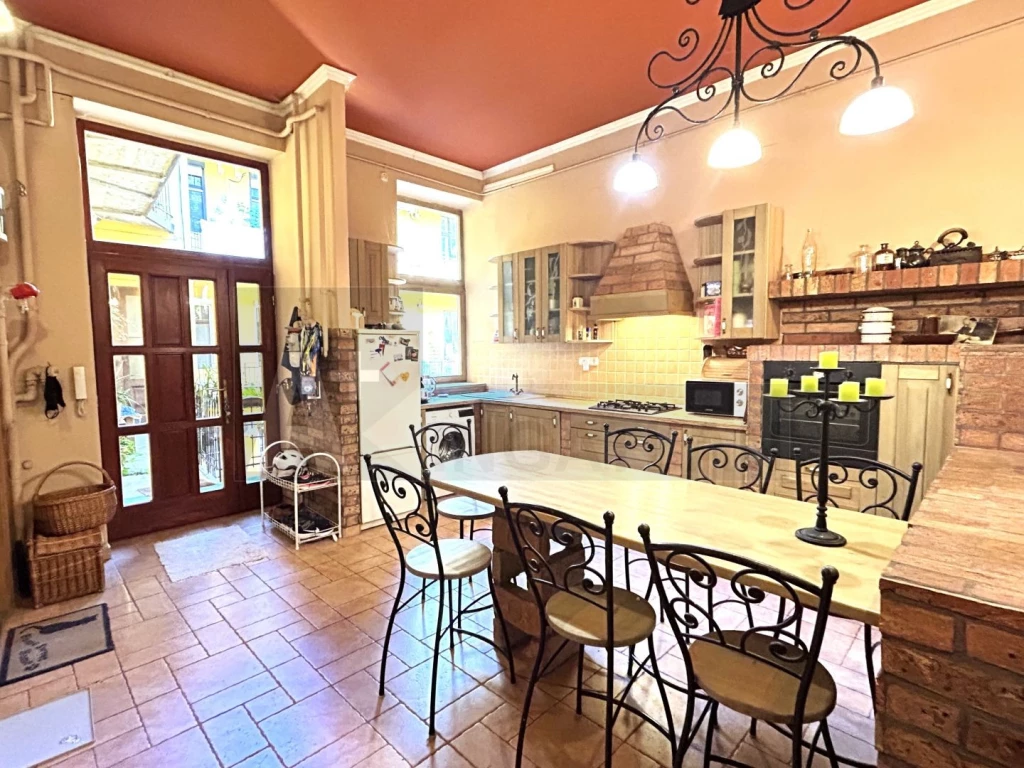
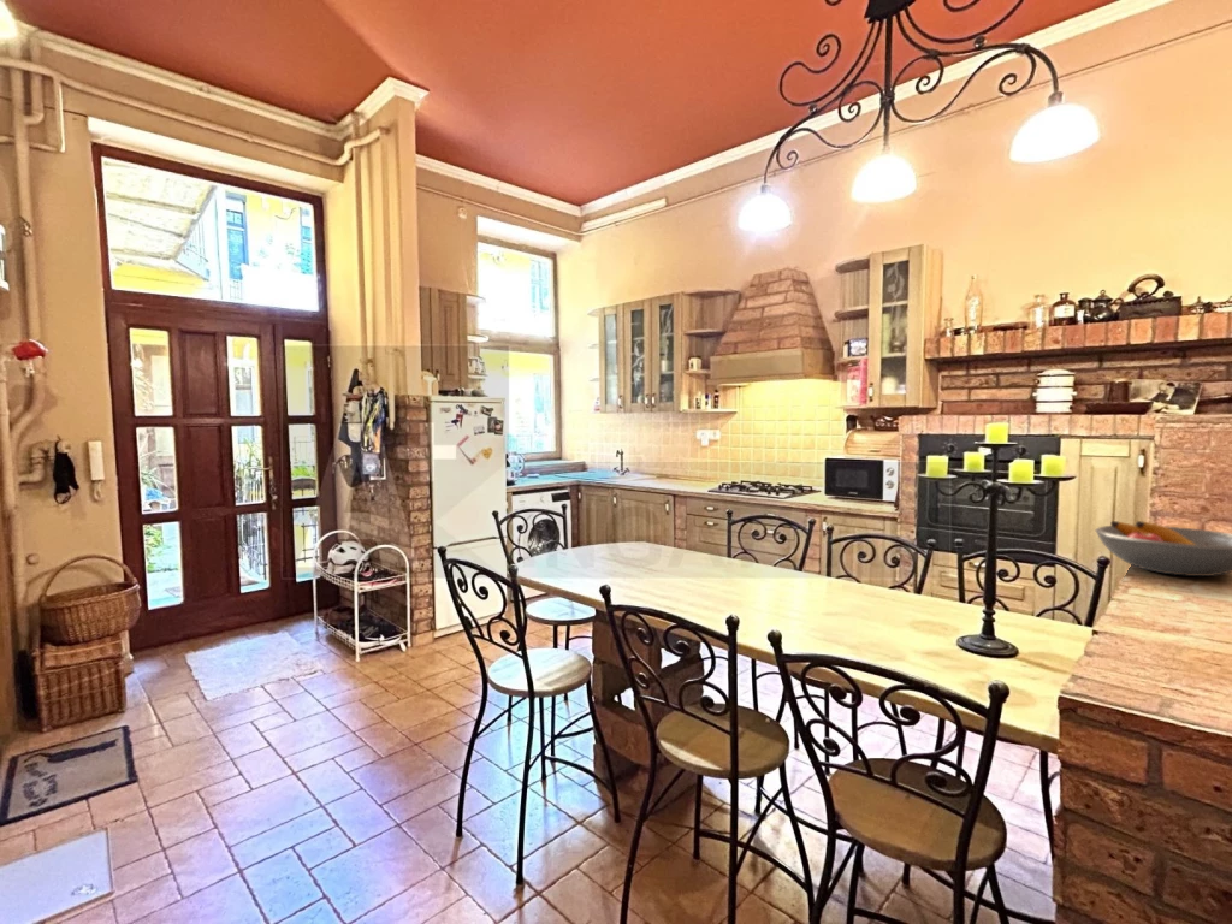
+ fruit bowl [1094,520,1232,578]
